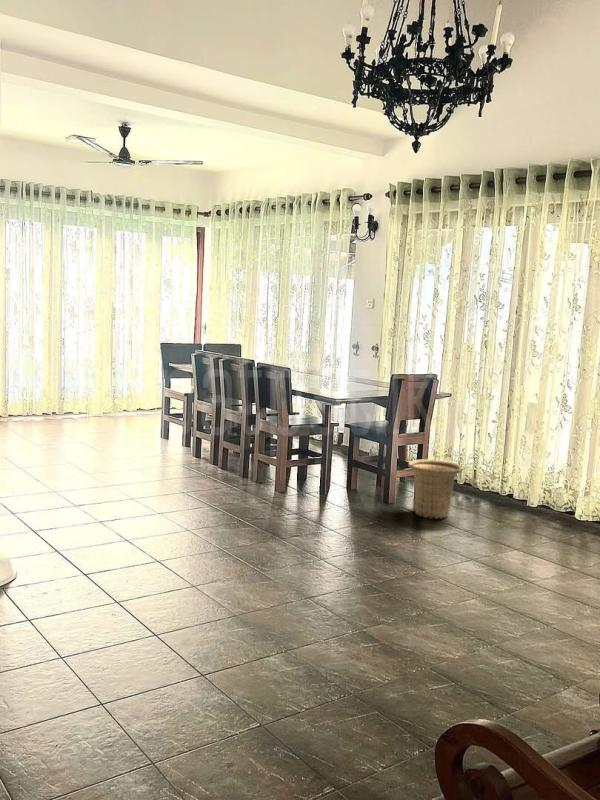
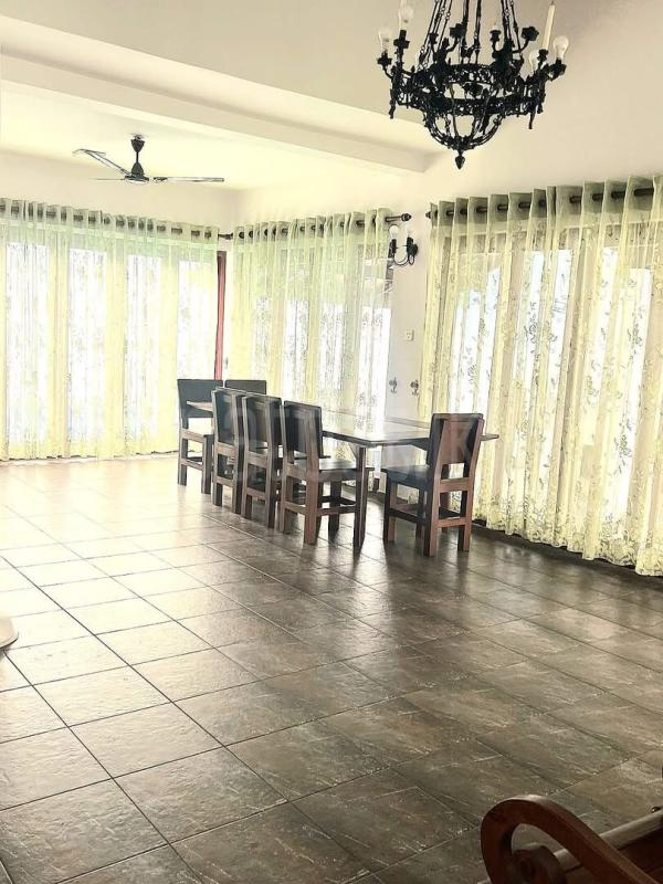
- basket [407,459,463,520]
